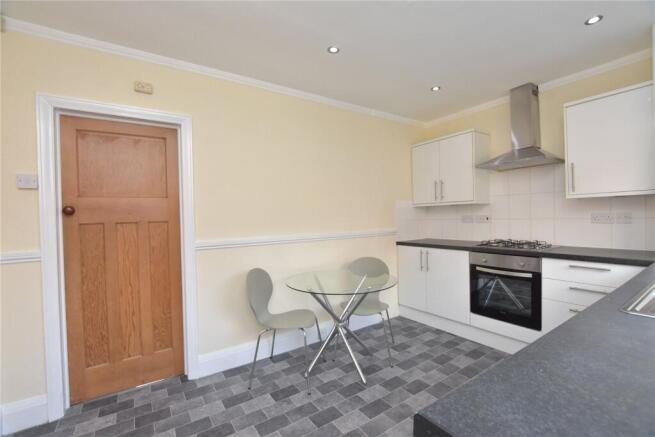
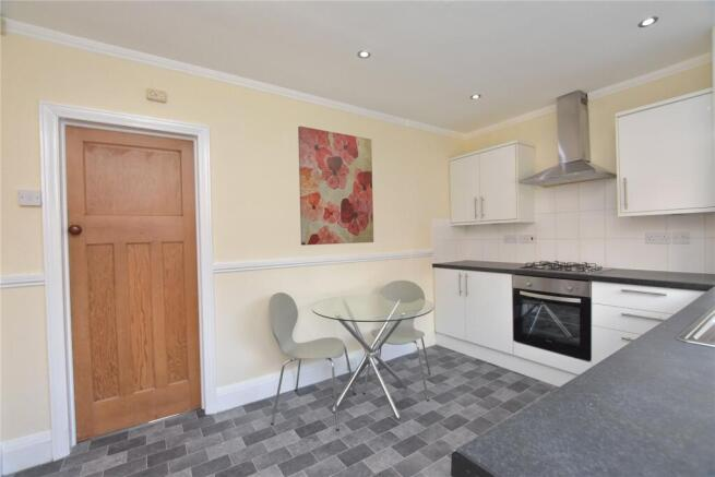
+ wall art [297,126,374,247]
